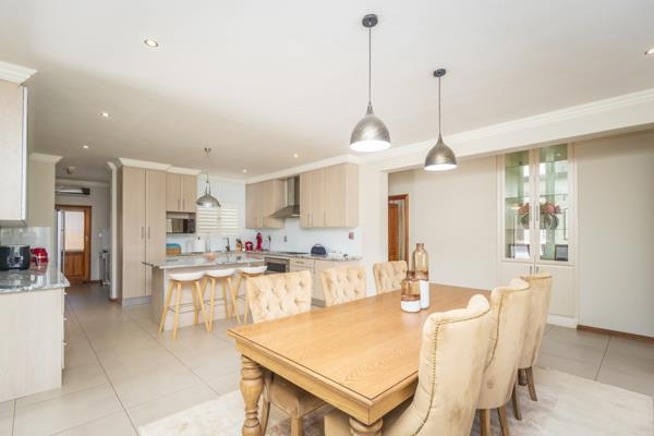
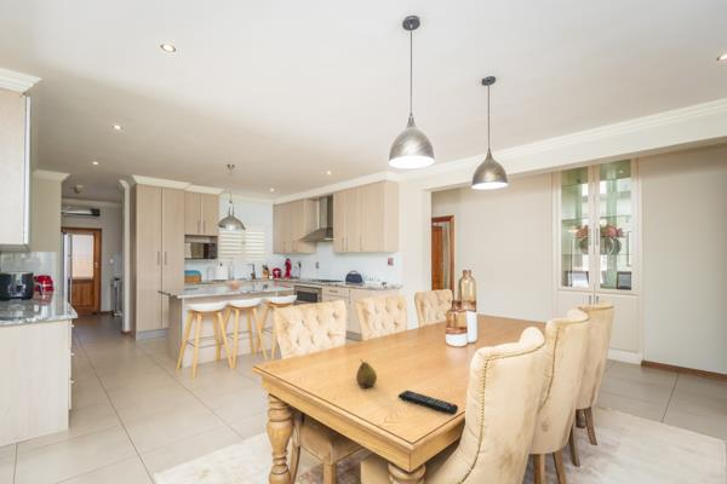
+ remote control [397,390,459,416]
+ fruit [355,358,378,390]
